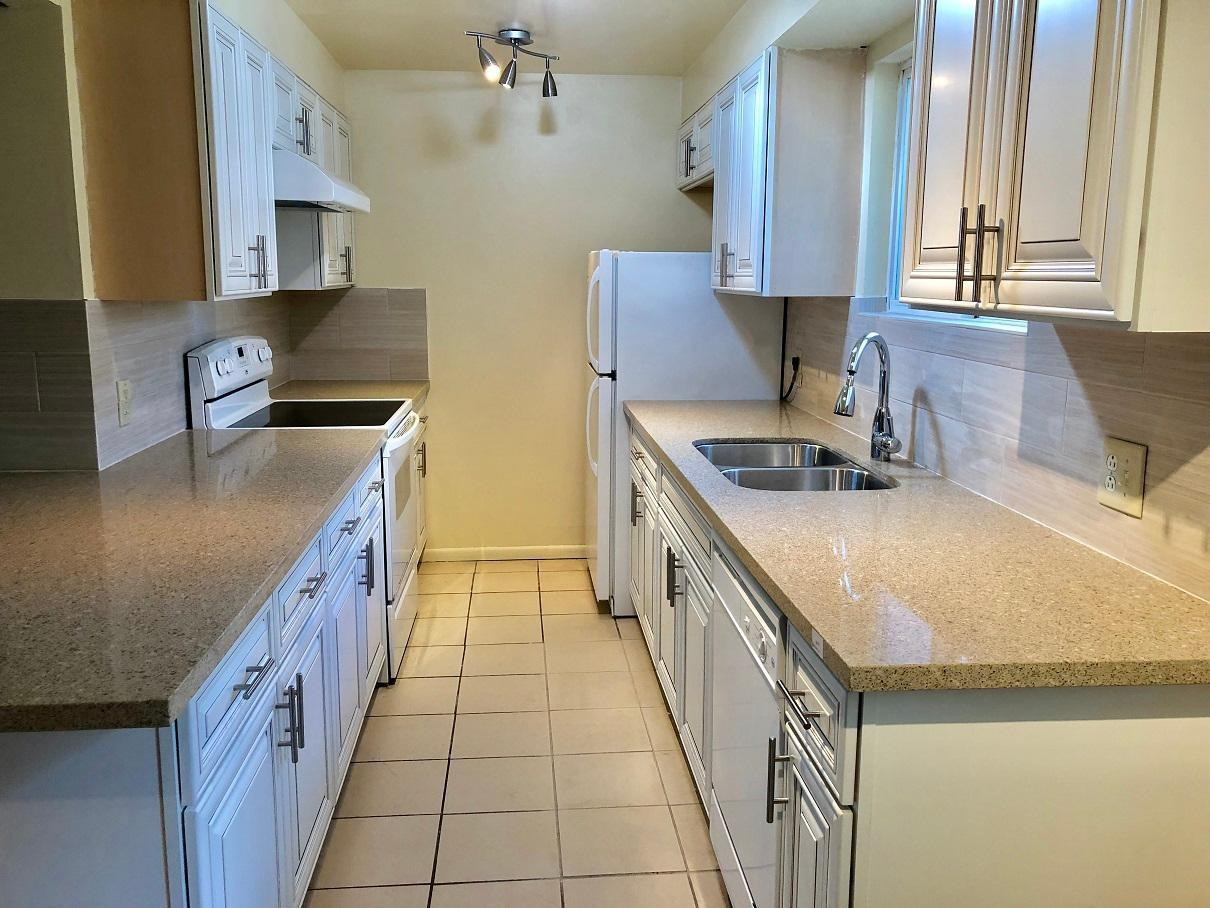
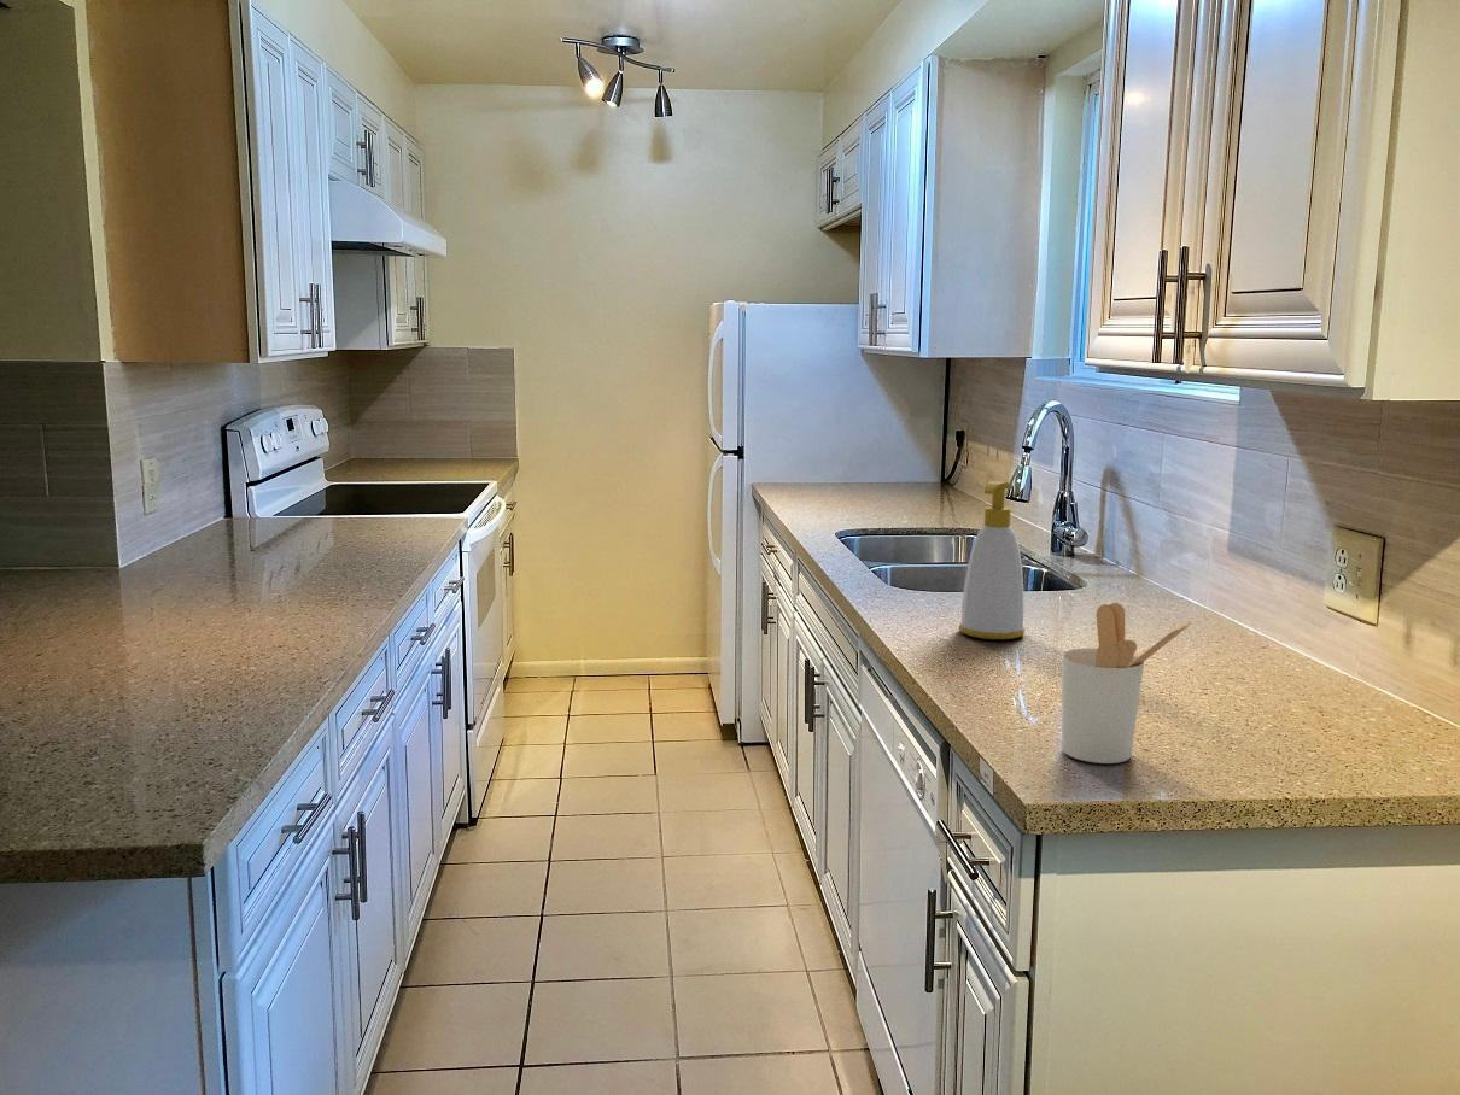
+ soap bottle [958,480,1027,640]
+ utensil holder [1061,602,1192,765]
